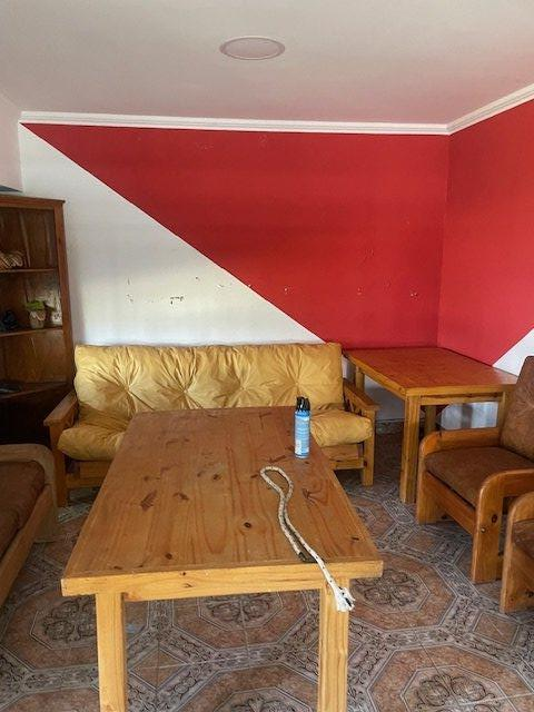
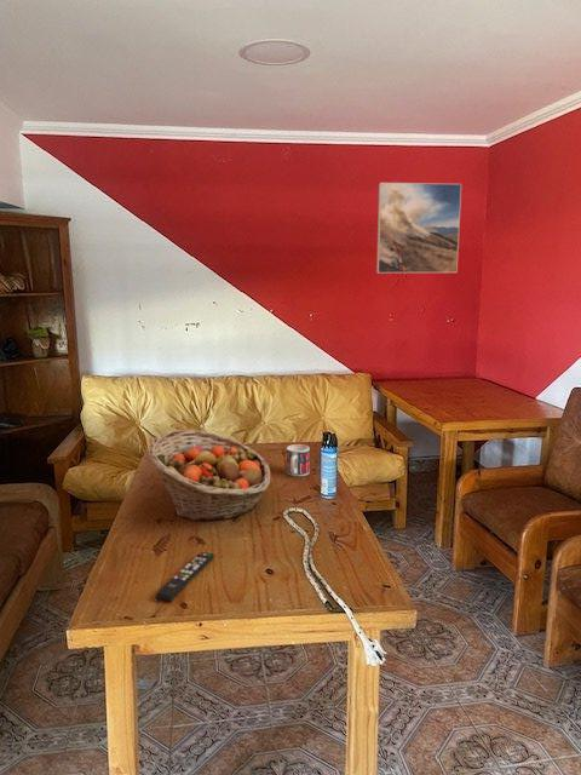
+ fruit basket [146,429,272,522]
+ mug [286,443,311,477]
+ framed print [375,182,462,274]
+ remote control [154,551,215,603]
